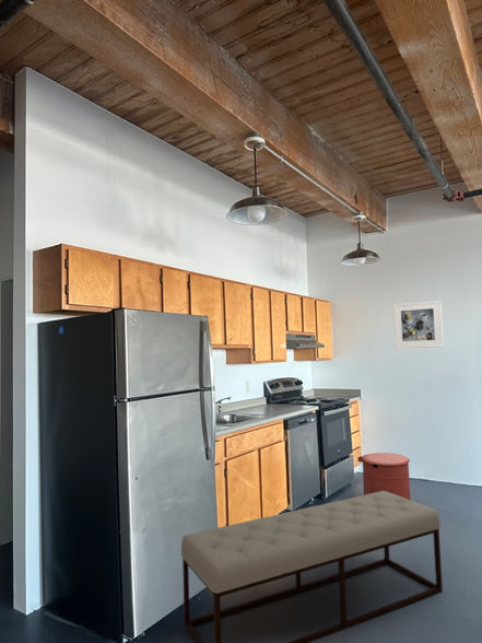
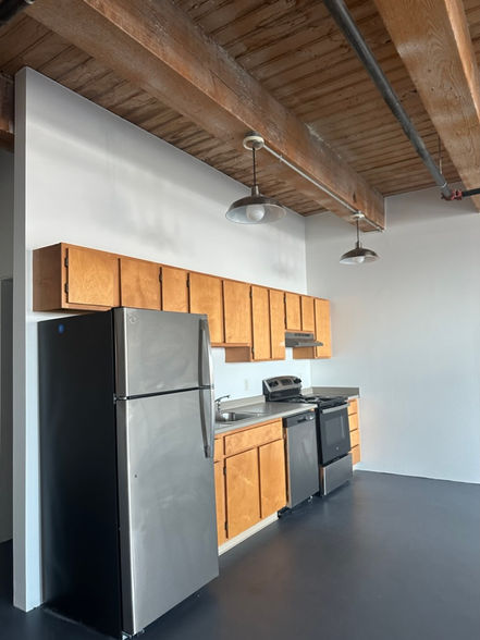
- bench [180,491,444,643]
- trash can [356,452,412,501]
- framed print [392,300,445,349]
